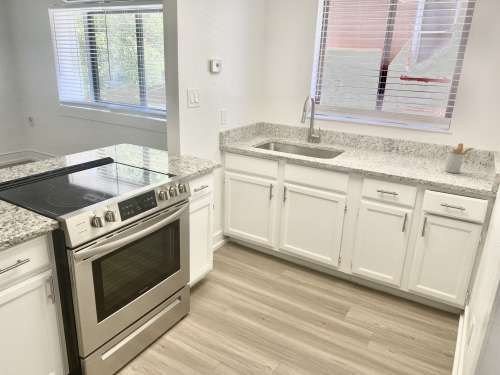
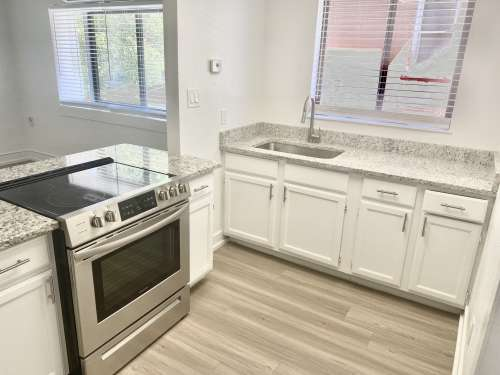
- utensil holder [444,142,475,174]
